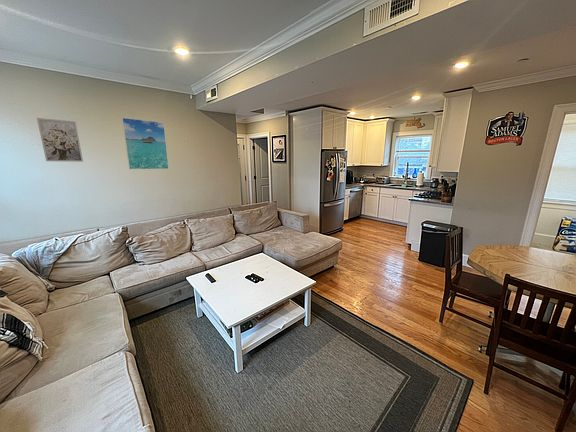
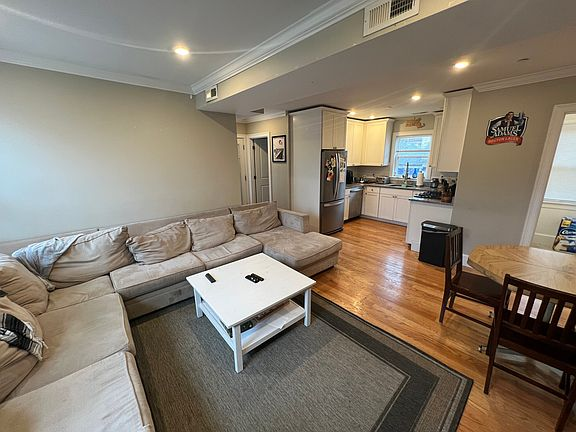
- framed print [121,117,170,170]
- wall art [36,117,84,163]
